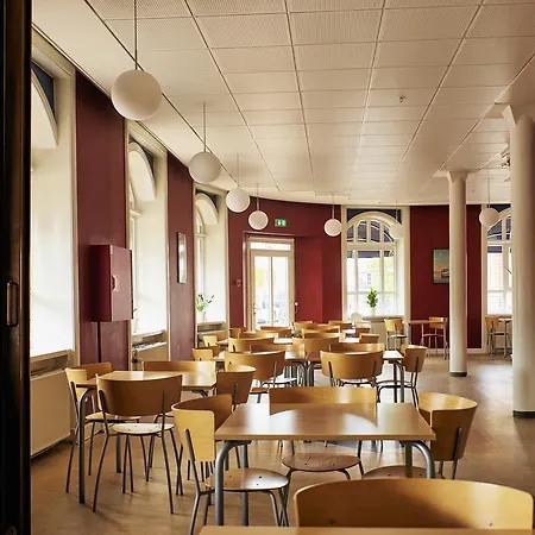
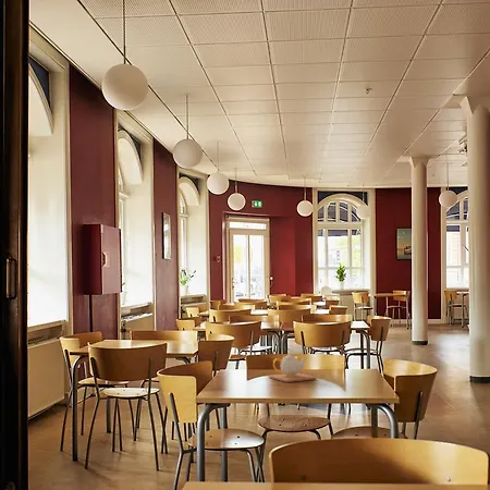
+ teapot [268,351,317,383]
